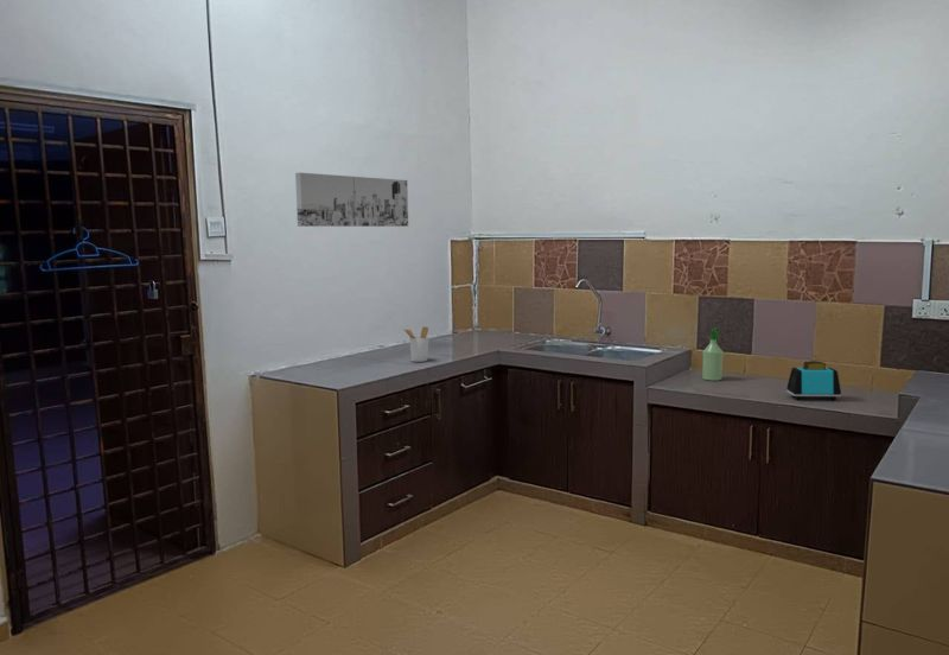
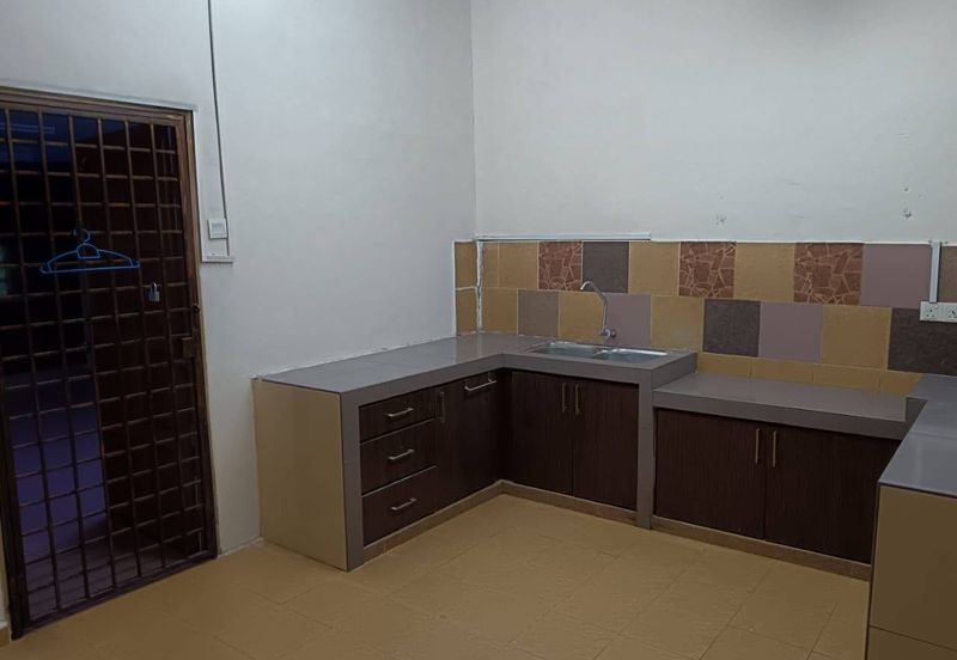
- utensil holder [402,325,429,363]
- toaster [785,360,842,401]
- wall art [294,171,409,228]
- spray bottle [701,328,725,382]
